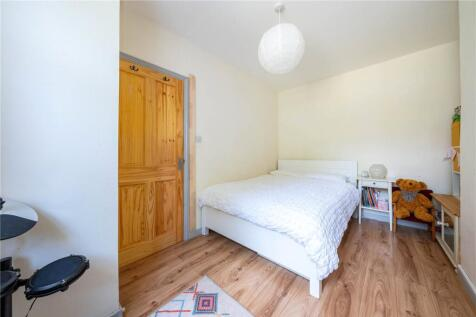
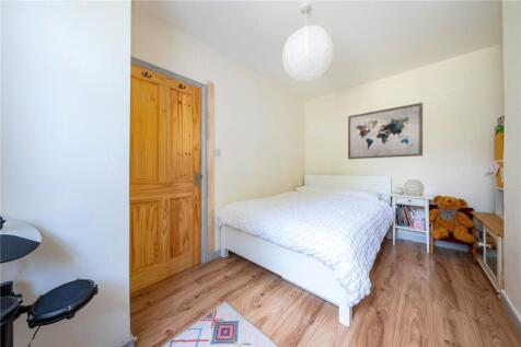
+ wall art [347,102,424,160]
